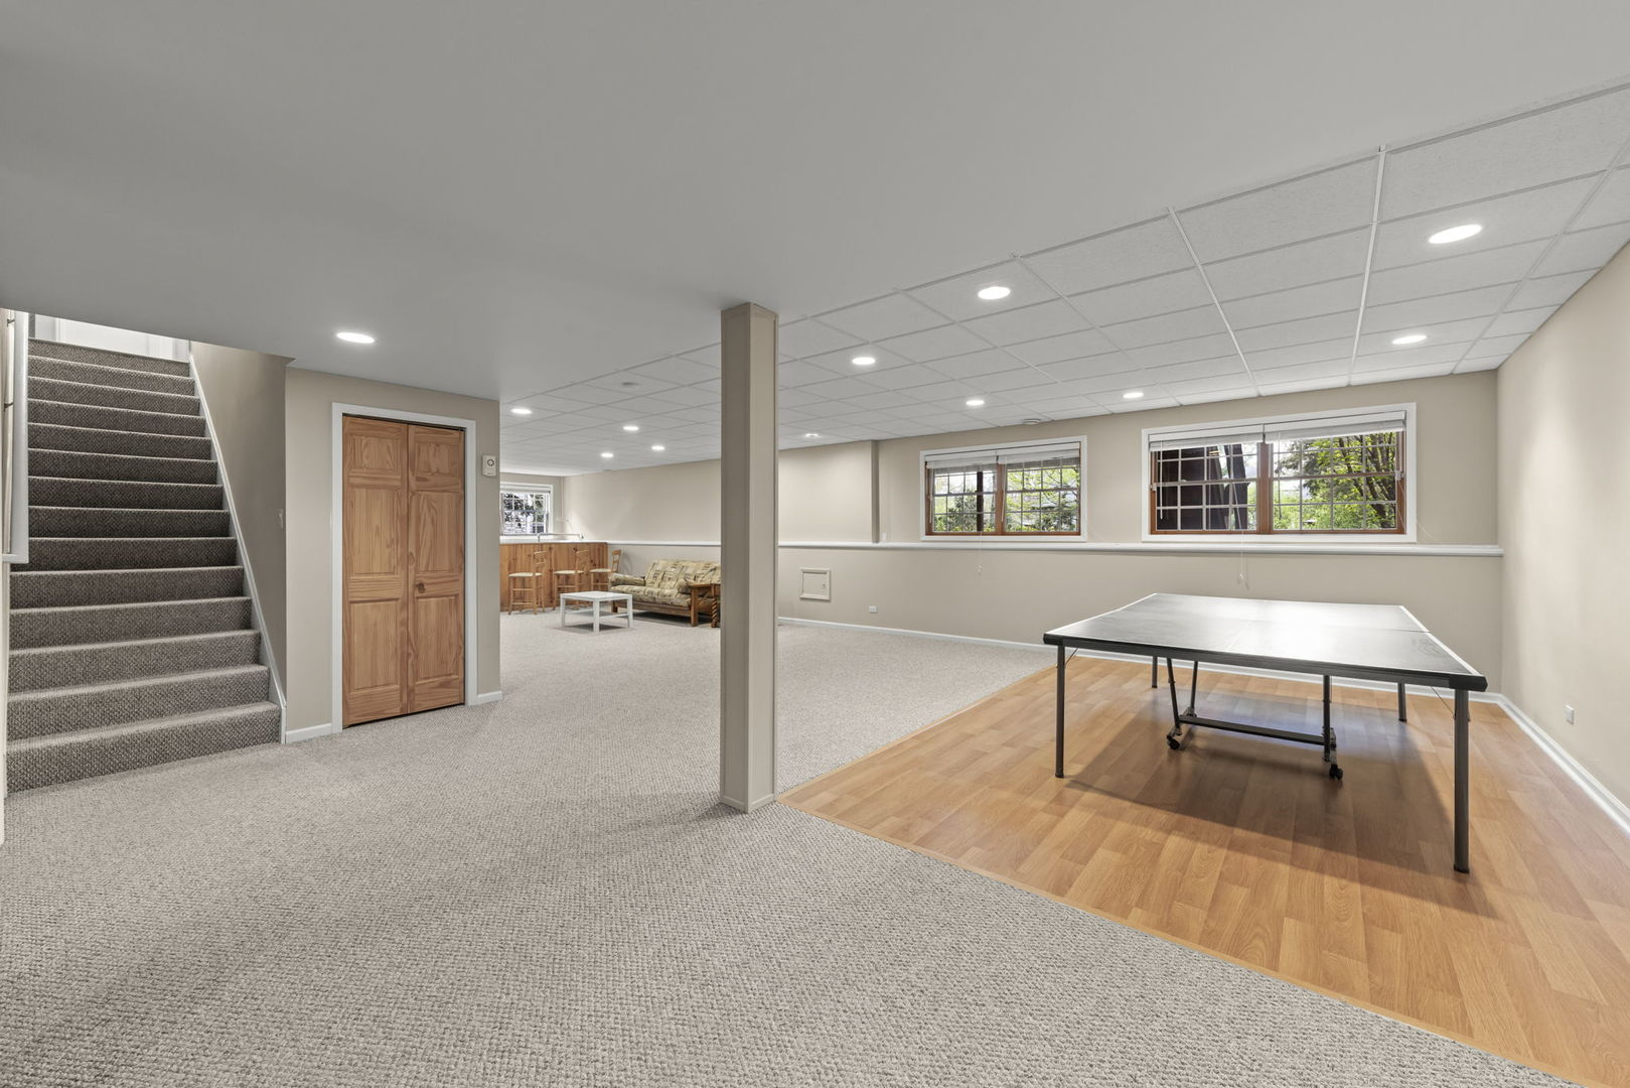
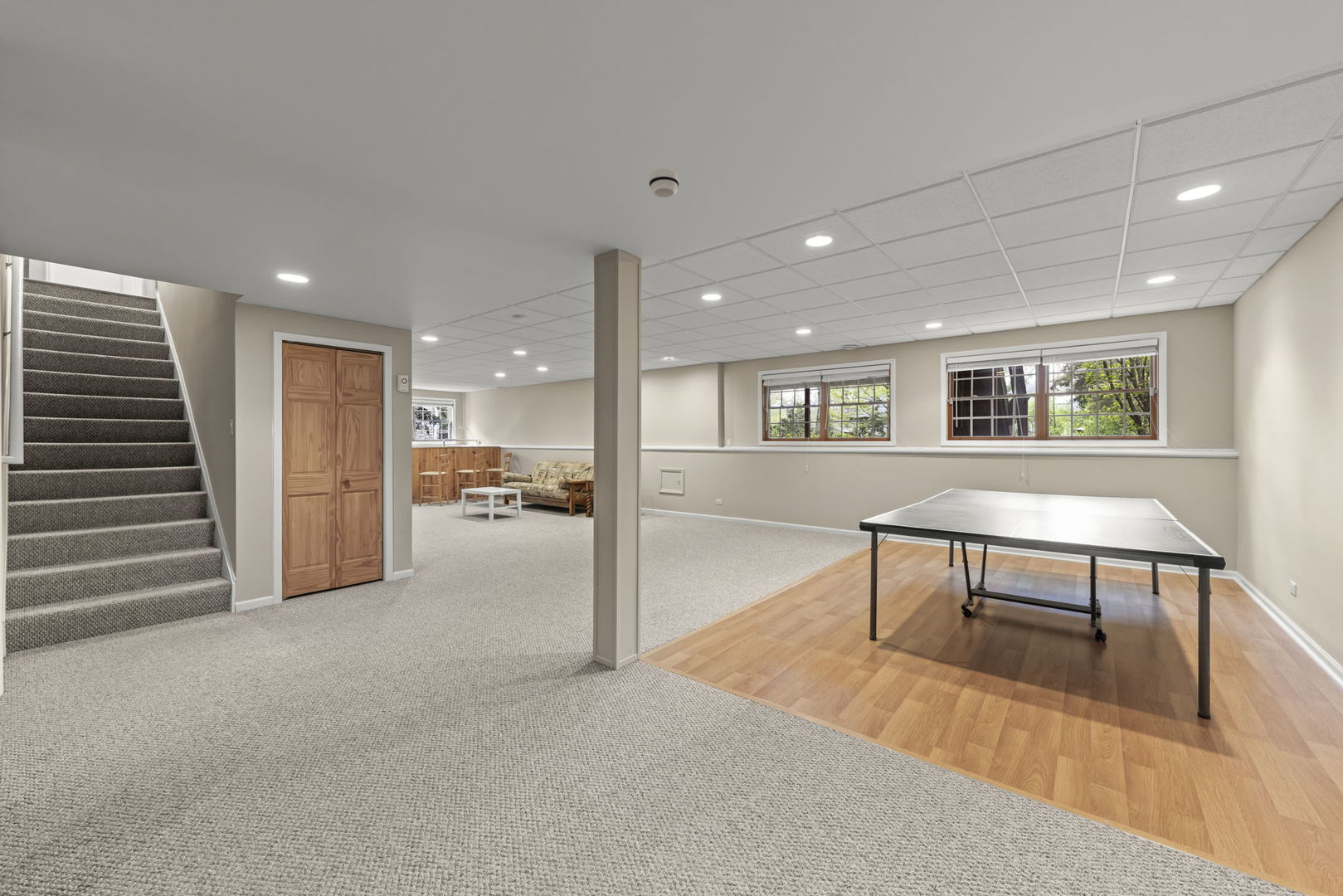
+ smoke detector [648,168,680,198]
